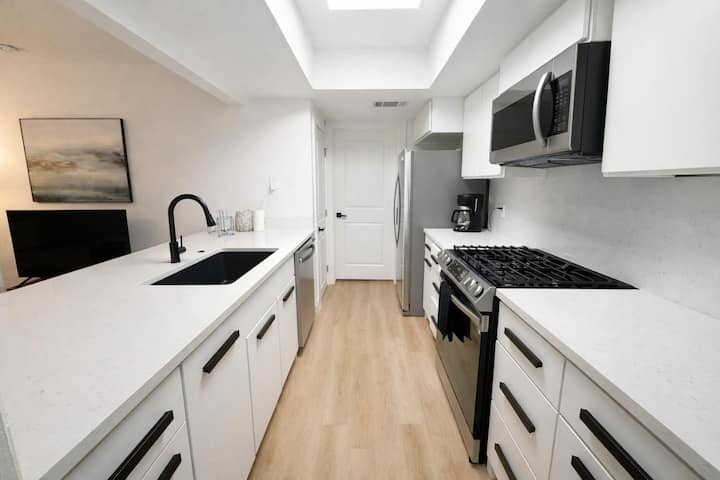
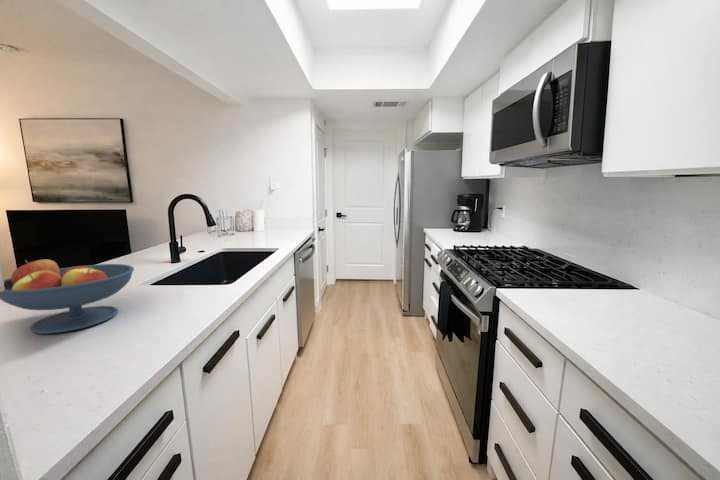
+ fruit bowl [0,259,135,335]
